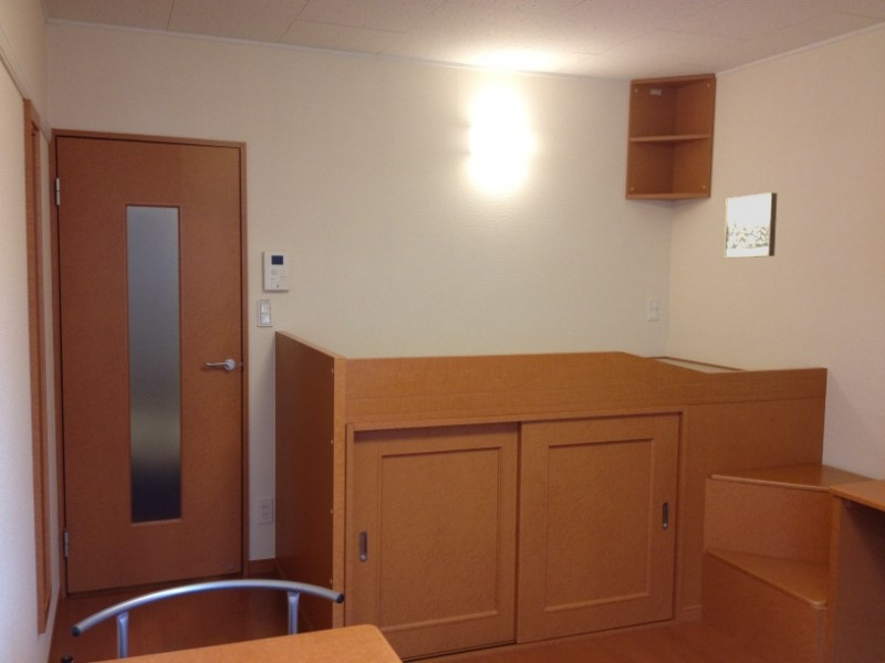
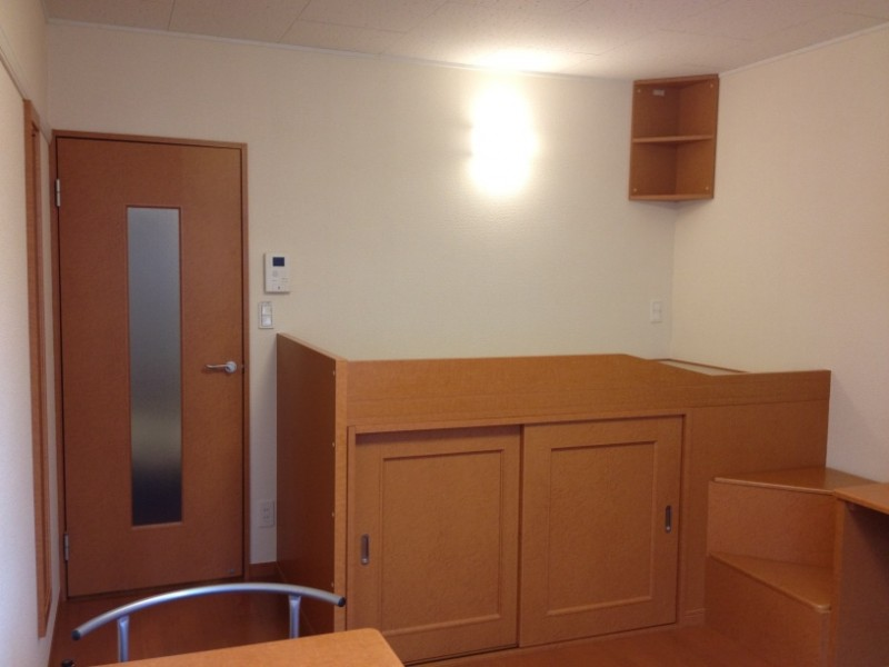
- wall art [723,191,779,259]
